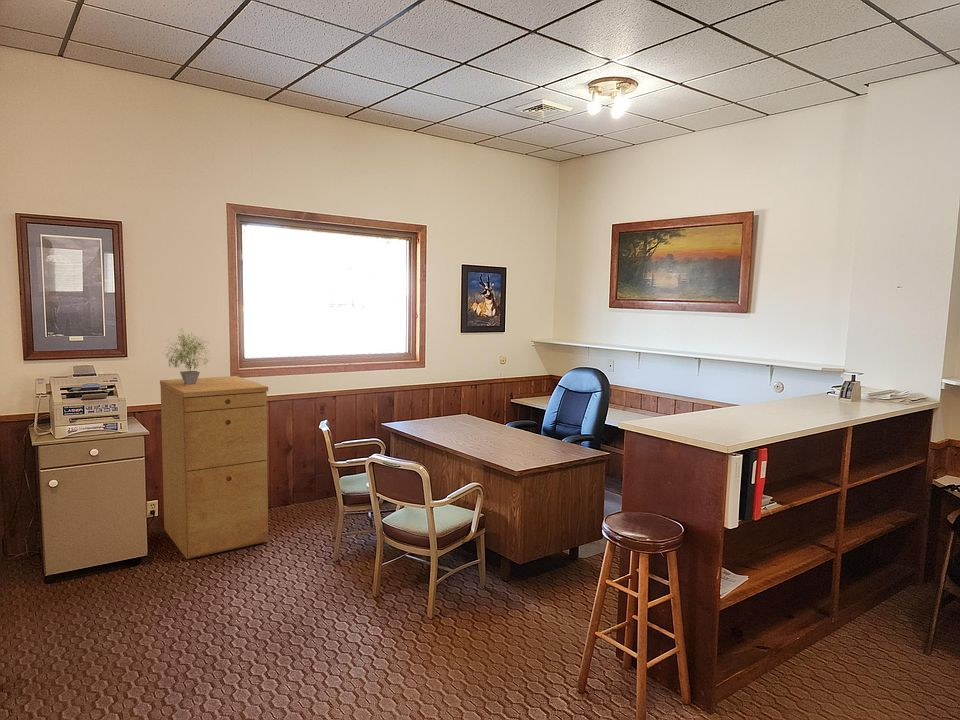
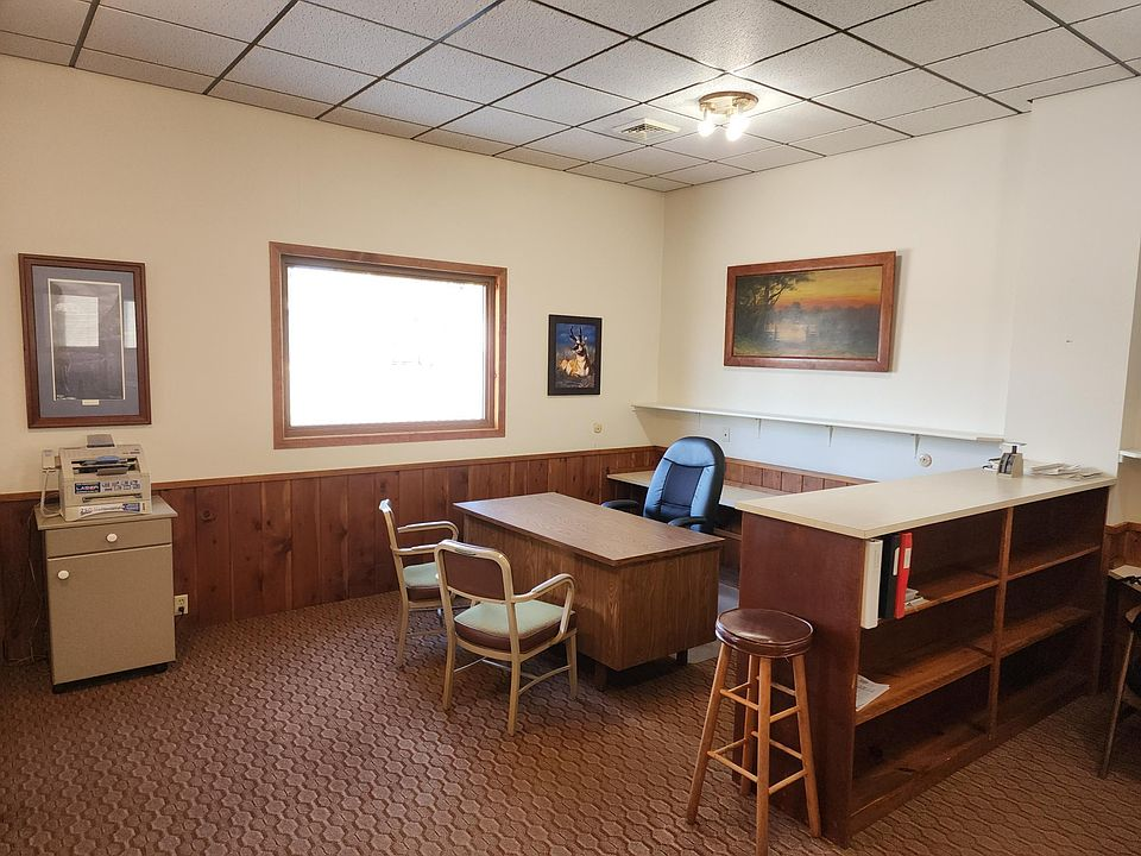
- filing cabinet [159,375,269,560]
- potted plant [162,328,212,384]
